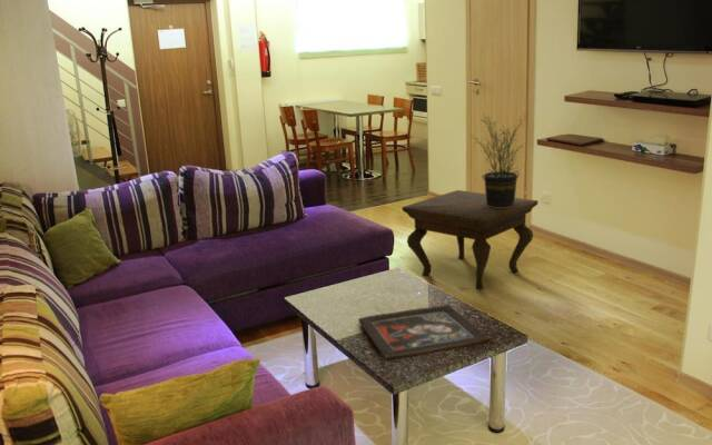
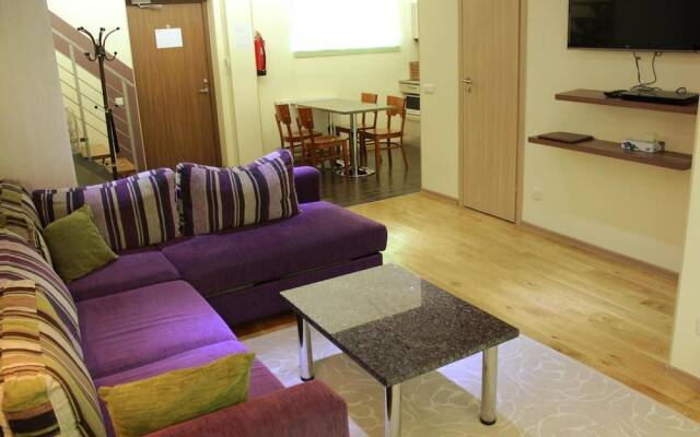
- side table [402,189,540,291]
- potted plant [469,111,531,208]
- religious icon [357,304,492,362]
